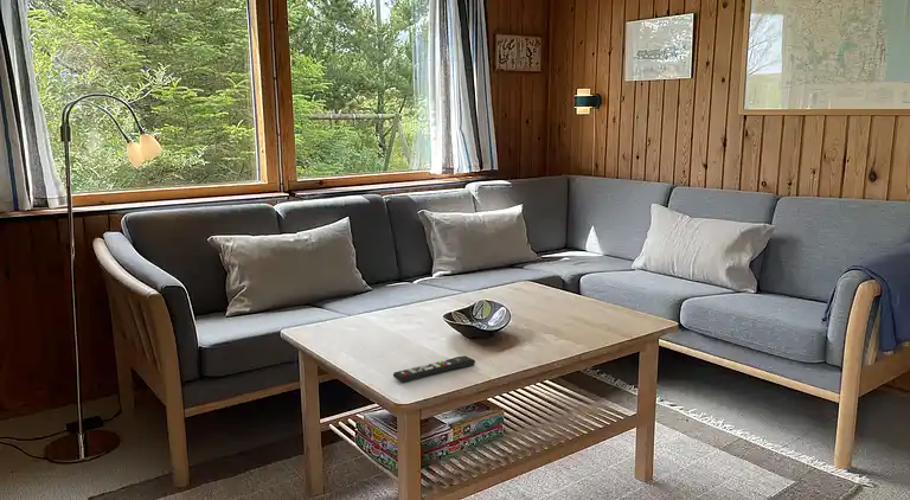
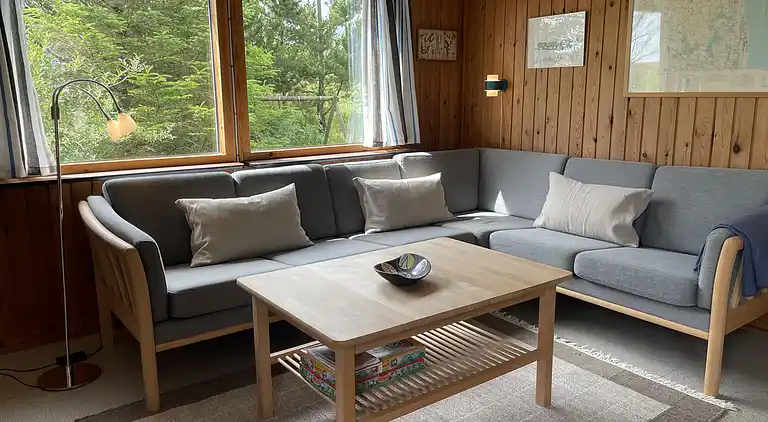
- remote control [392,354,476,383]
